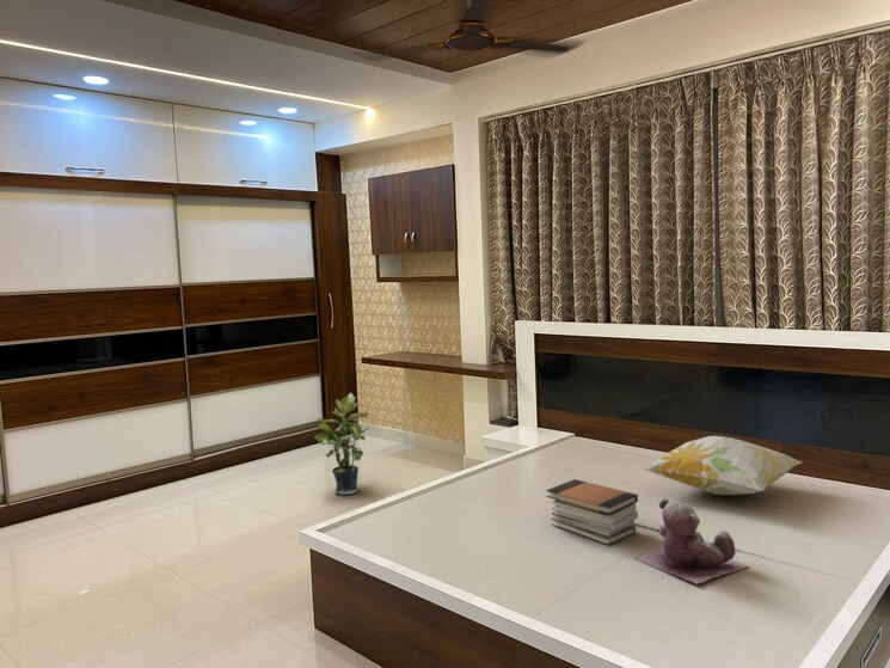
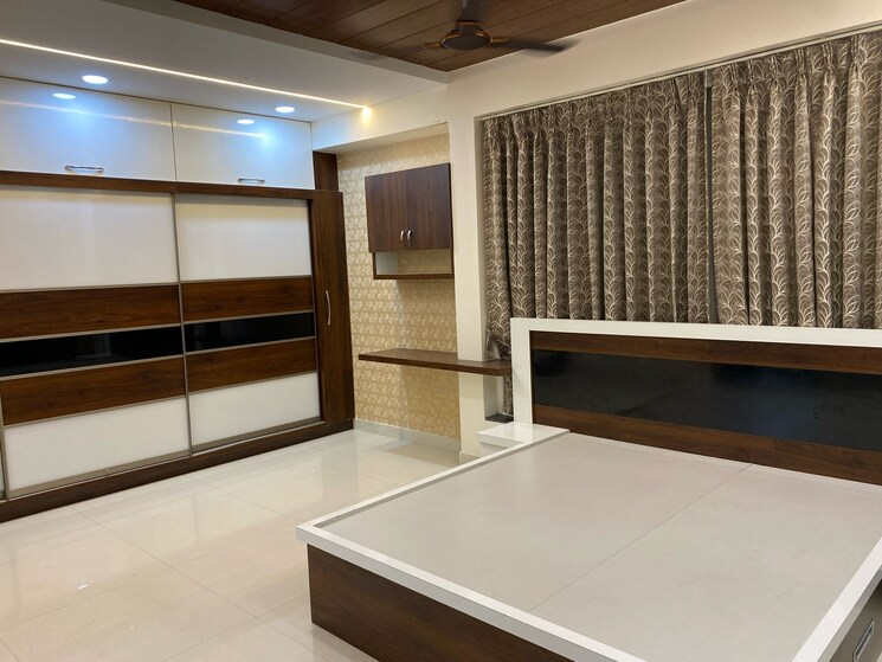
- decorative pillow [643,435,803,496]
- potted plant [313,392,370,496]
- book stack [545,478,639,546]
- stuffed animal [633,497,749,586]
